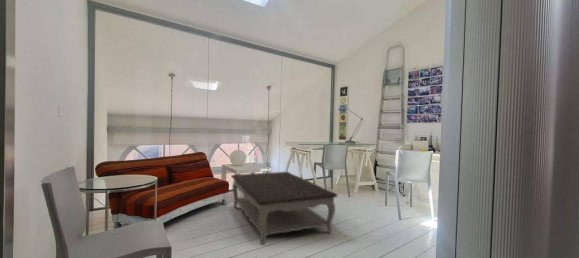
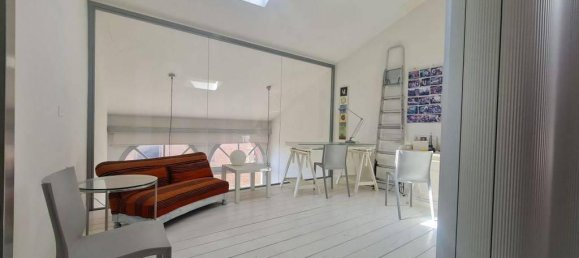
- coffee table [230,171,339,246]
